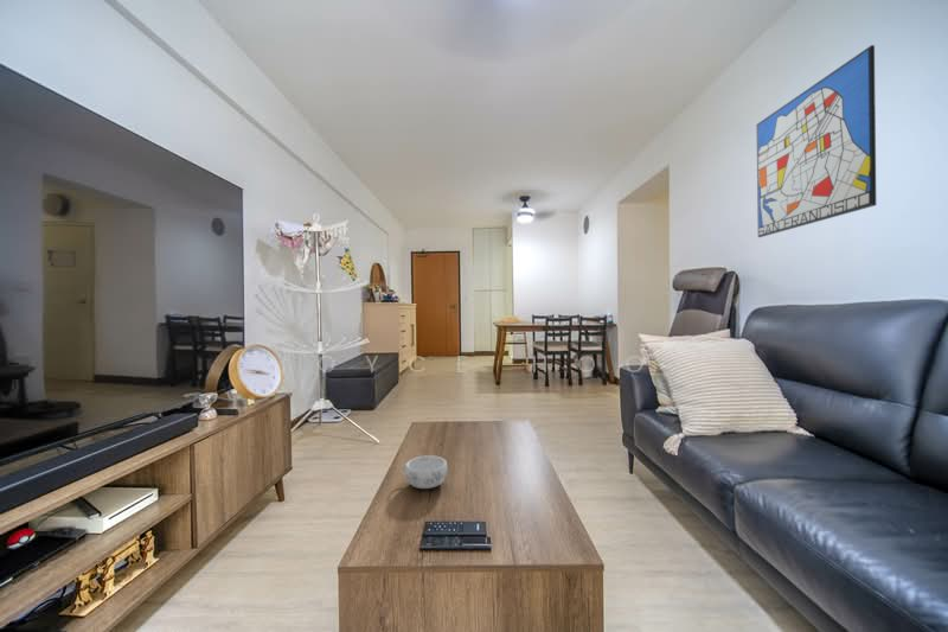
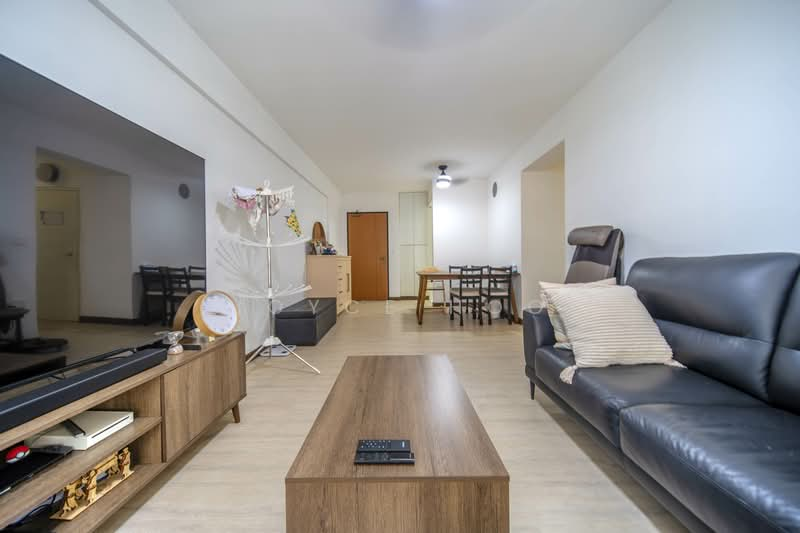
- decorative bowl [399,454,449,490]
- wall art [755,44,877,238]
